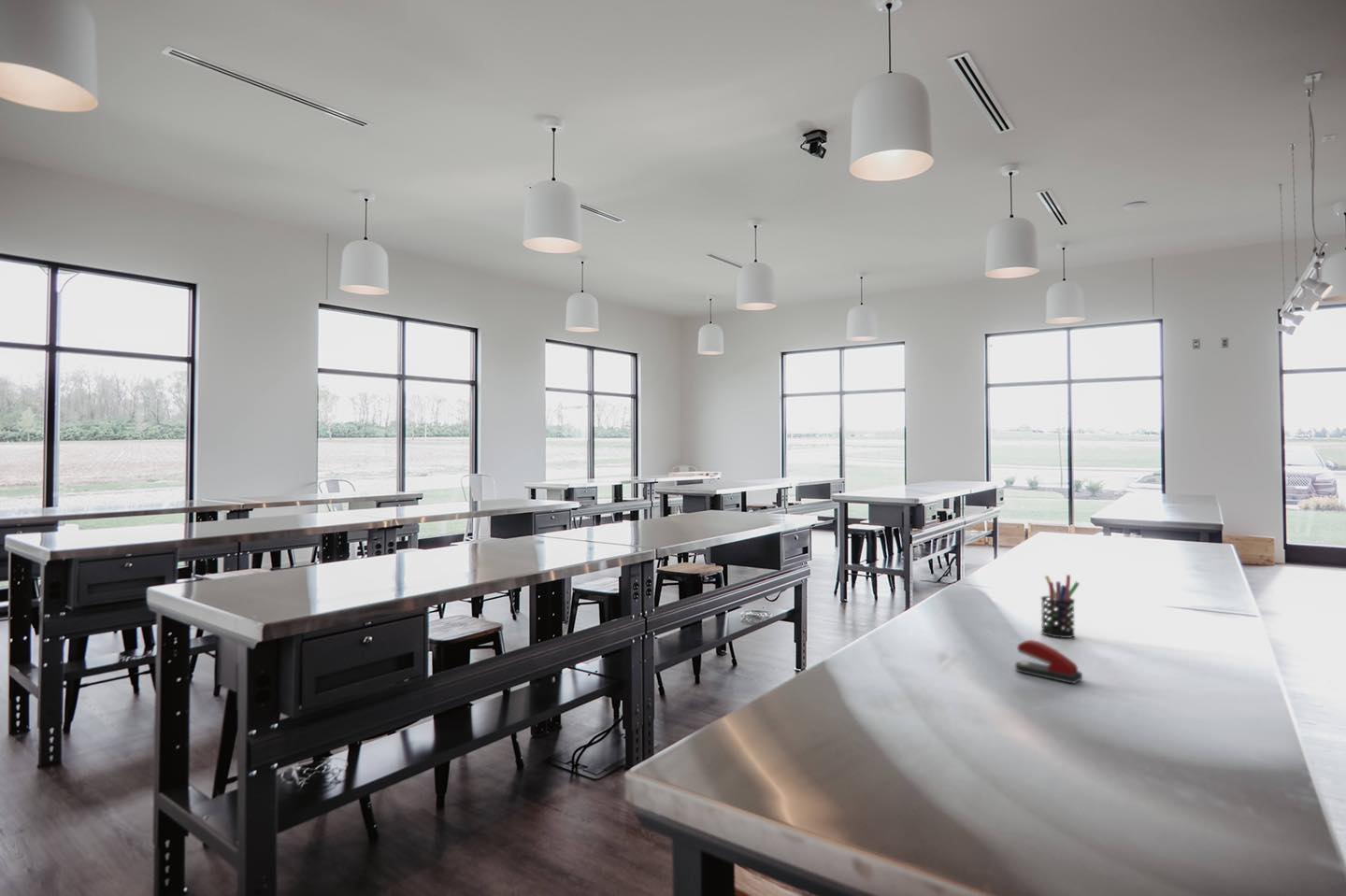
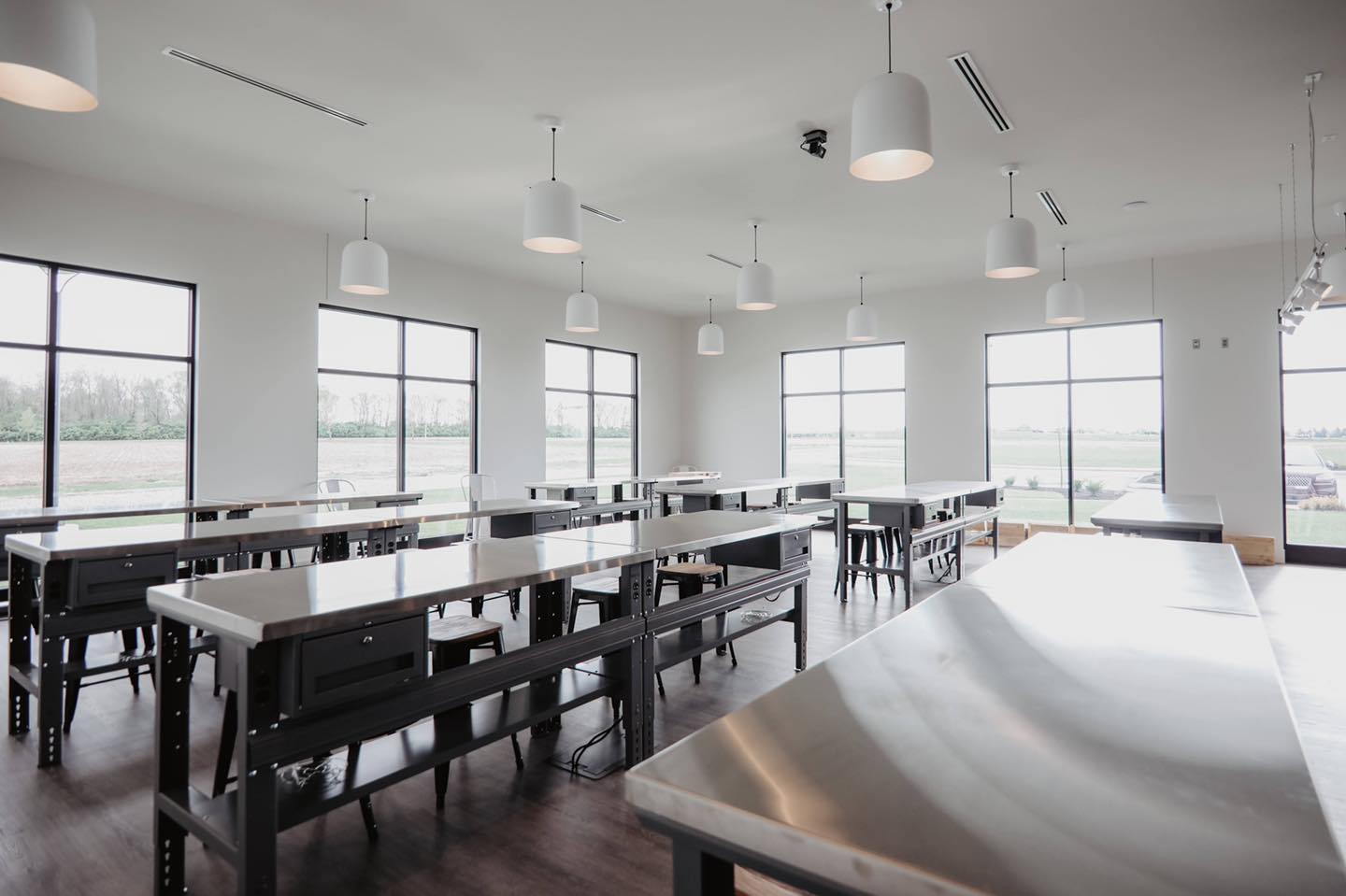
- pen holder [1040,574,1081,639]
- stapler [1014,639,1083,685]
